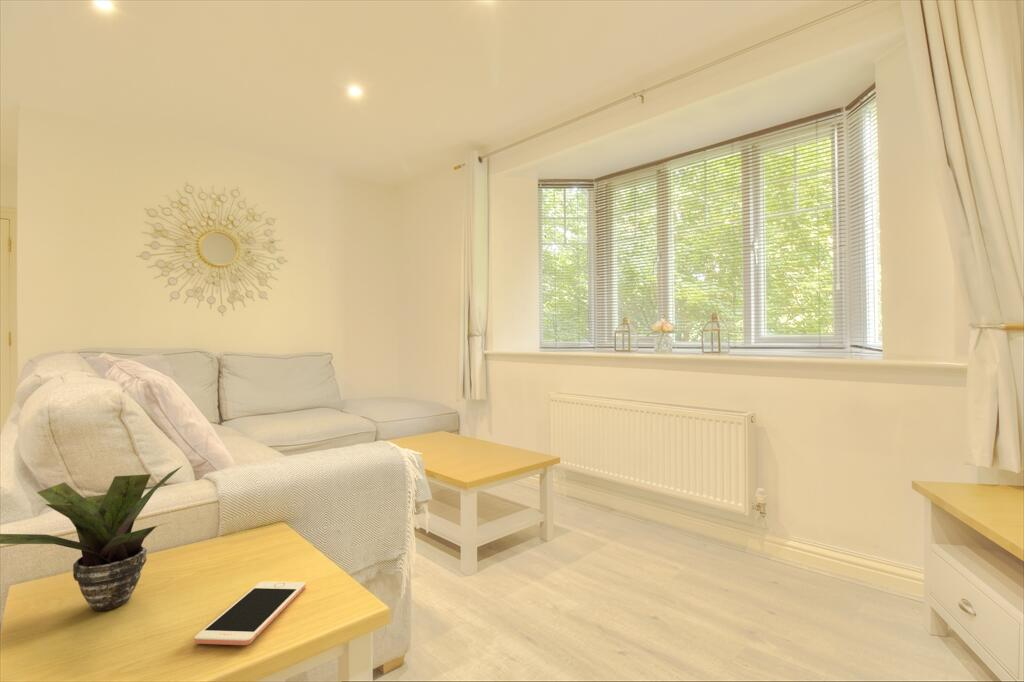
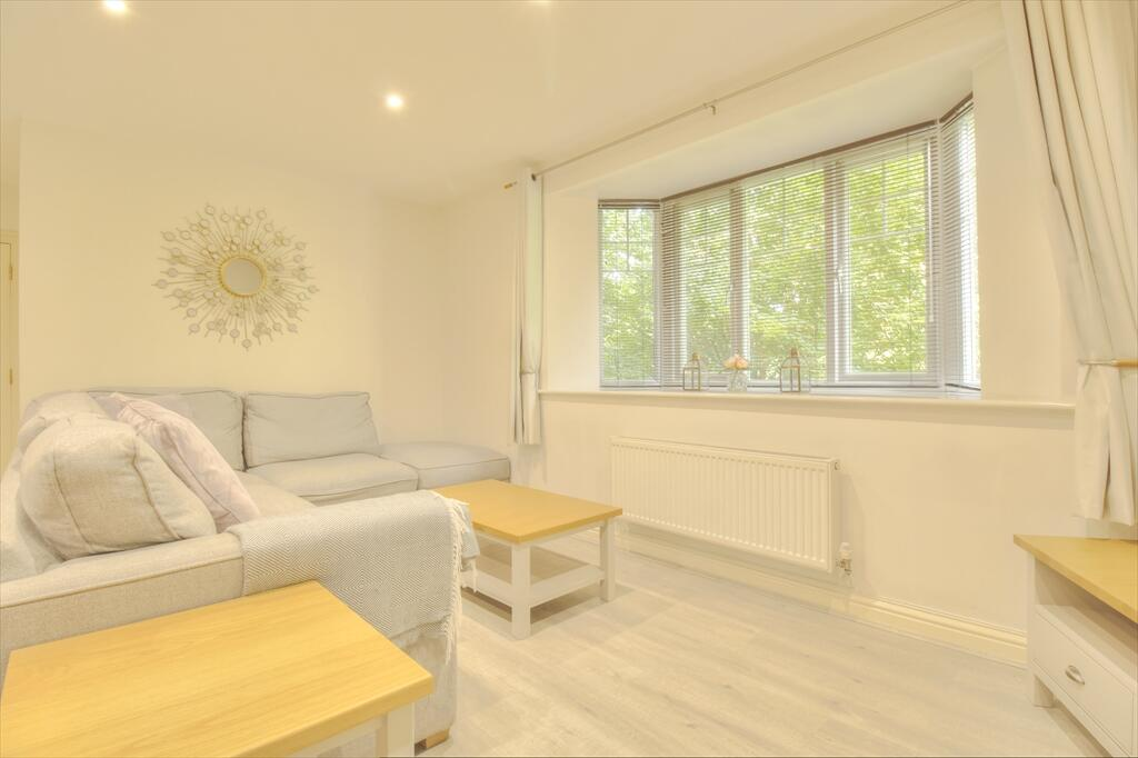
- cell phone [193,580,307,646]
- potted plant [0,465,183,612]
